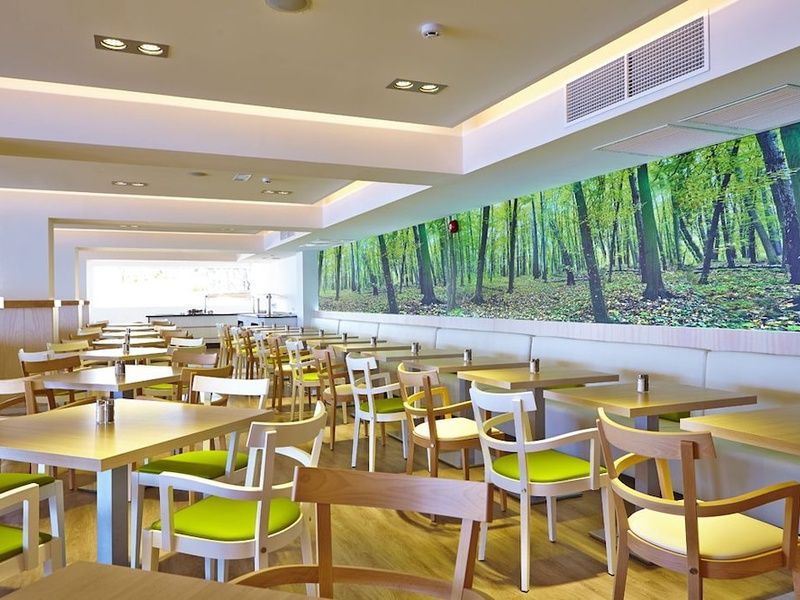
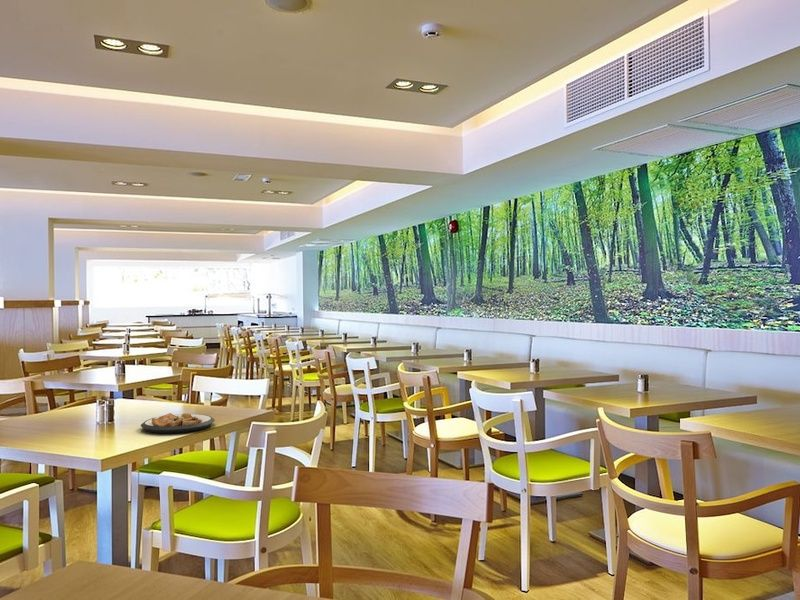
+ plate [140,412,216,434]
